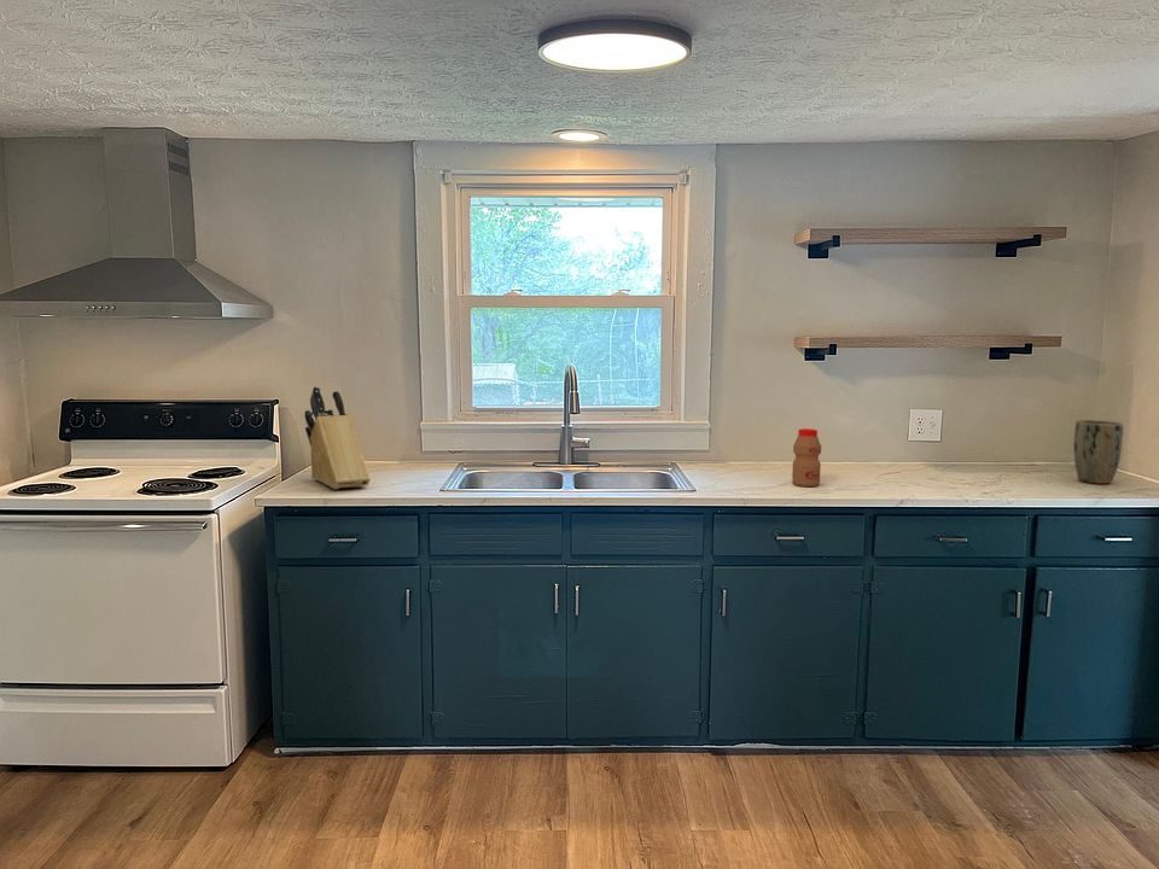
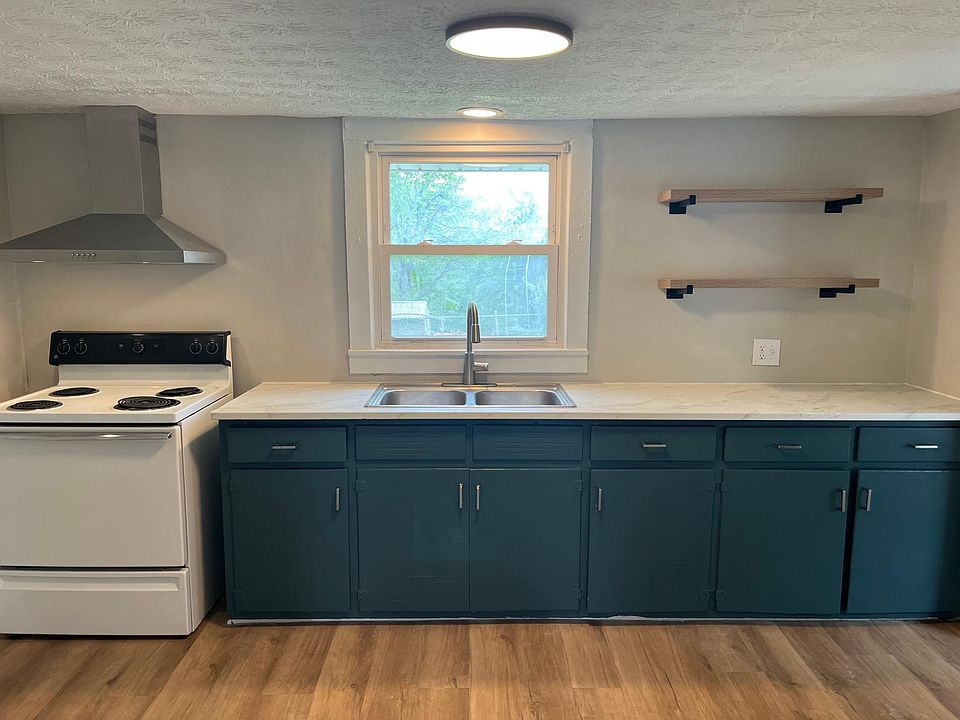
- bottle [791,427,822,488]
- knife block [303,385,372,490]
- plant pot [1073,419,1124,485]
